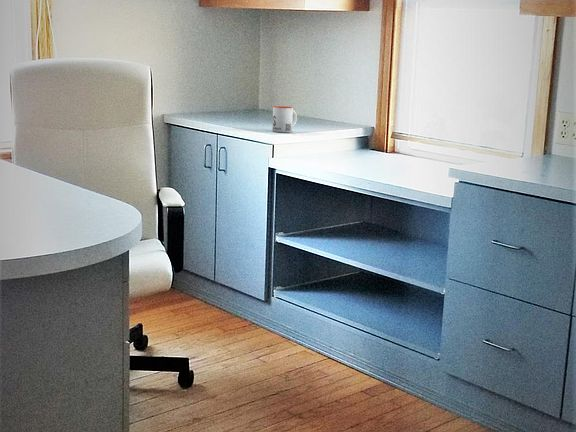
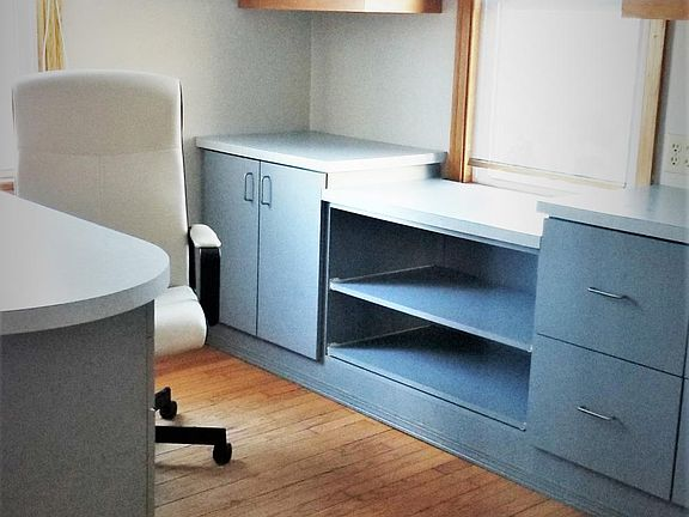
- mug [272,105,298,133]
